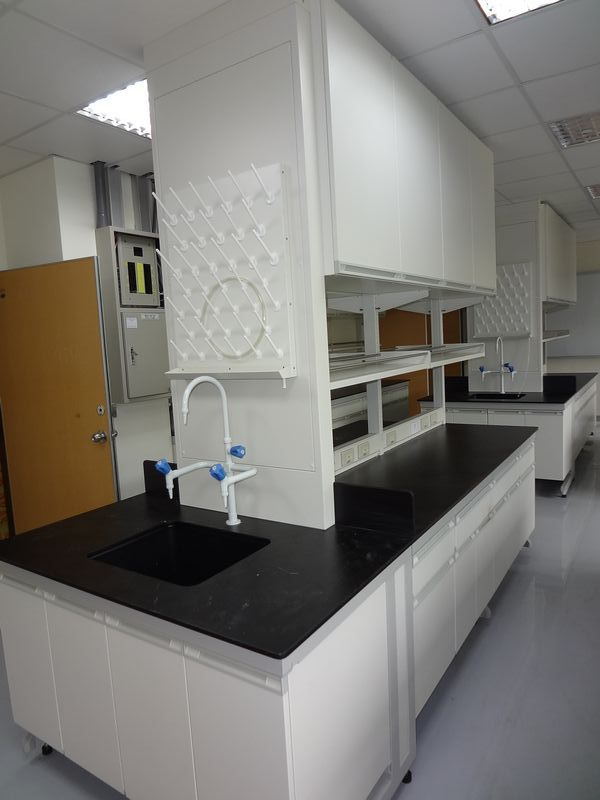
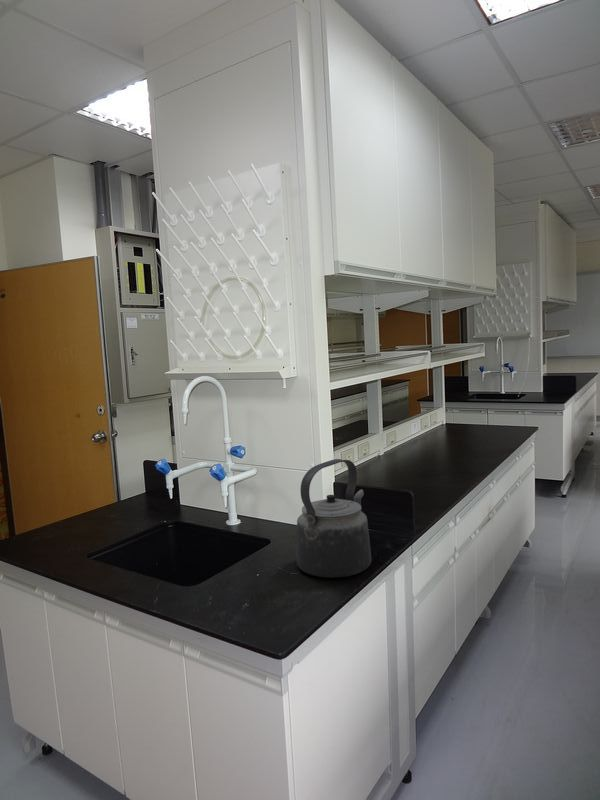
+ kettle [296,458,373,579]
